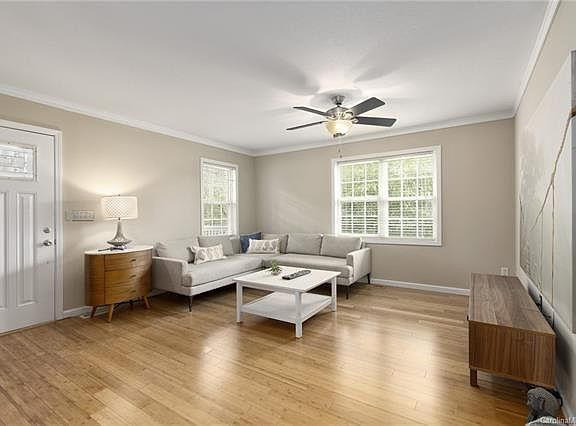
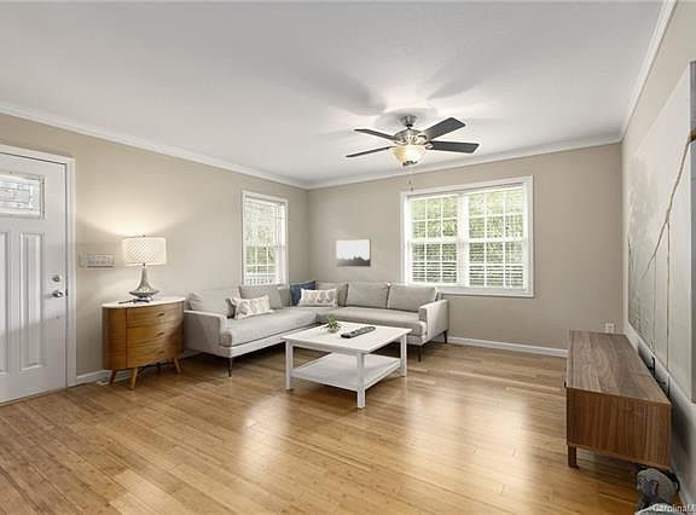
+ wall art [335,238,372,268]
